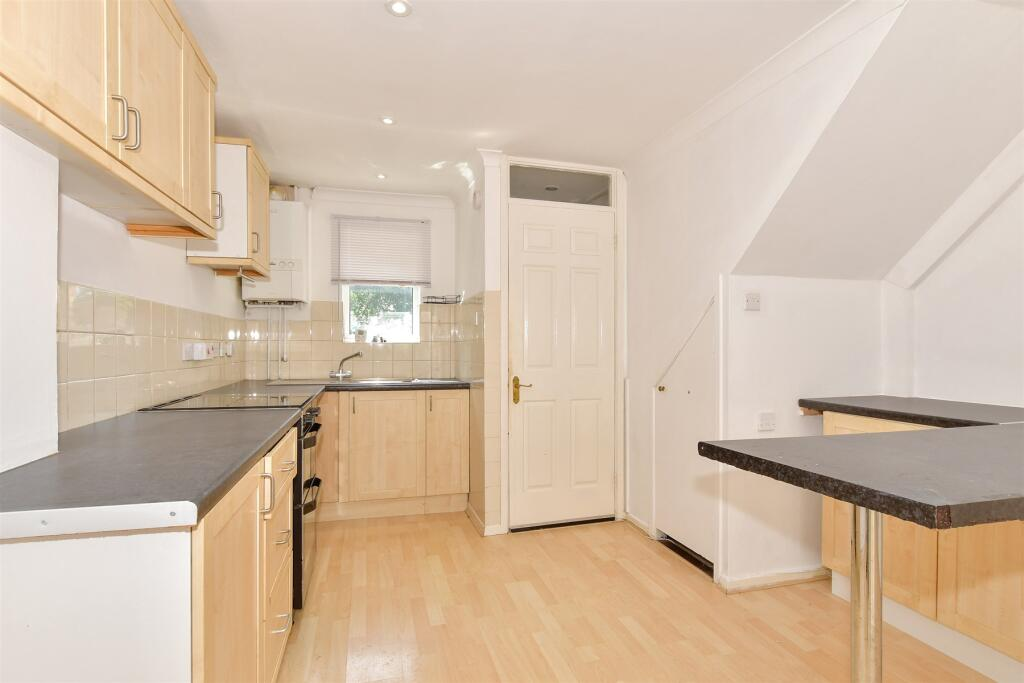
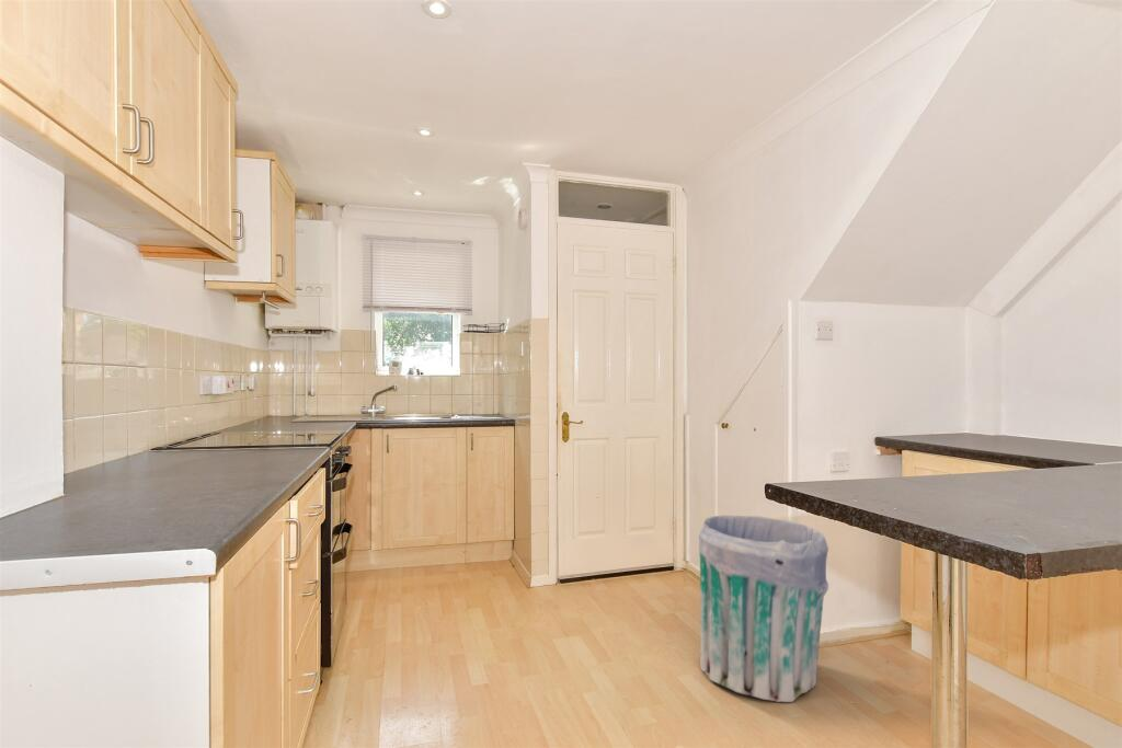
+ trash can [698,515,829,703]
